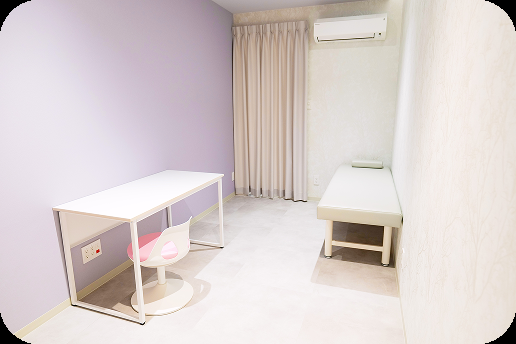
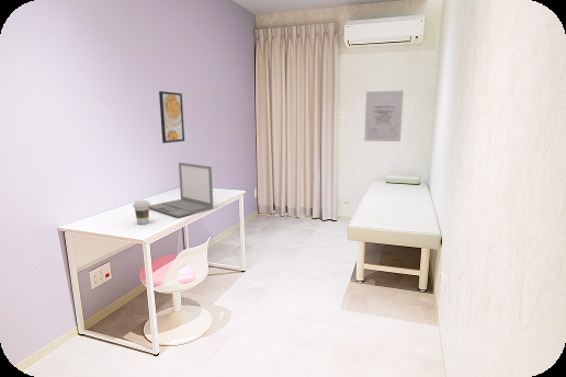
+ coffee cup [133,199,151,225]
+ laptop [149,161,214,218]
+ wall art [363,90,405,142]
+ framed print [158,90,185,145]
